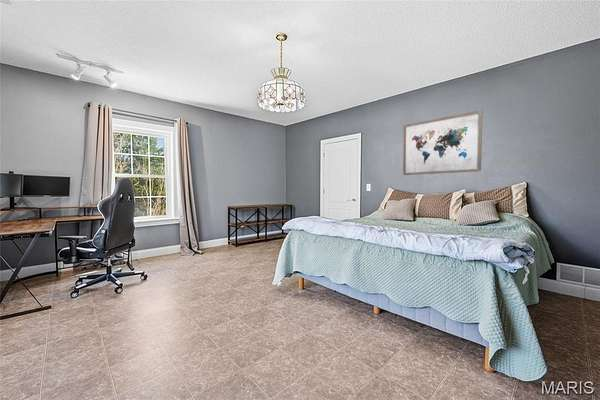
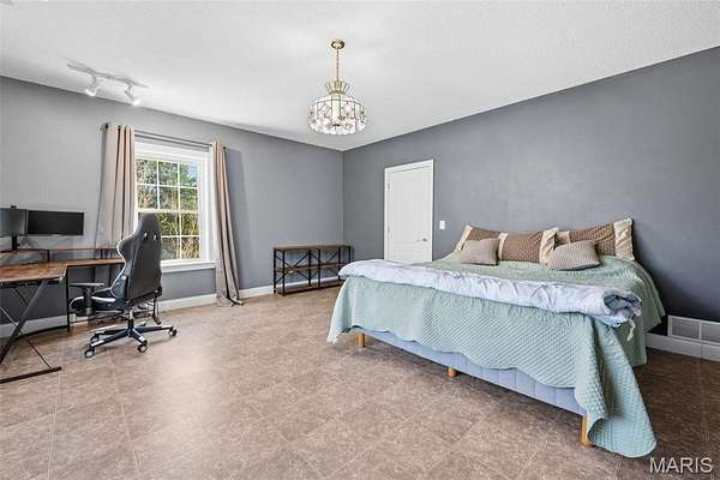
- wall art [402,109,483,176]
